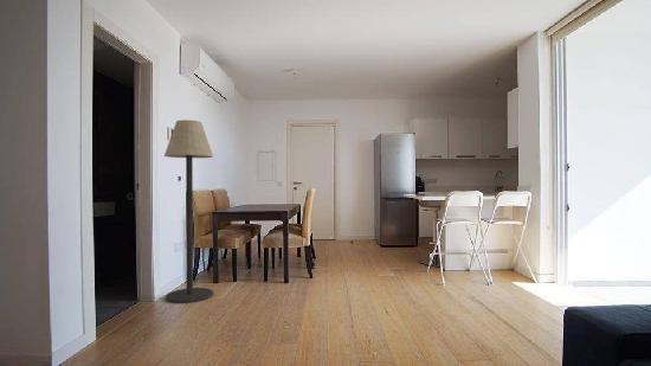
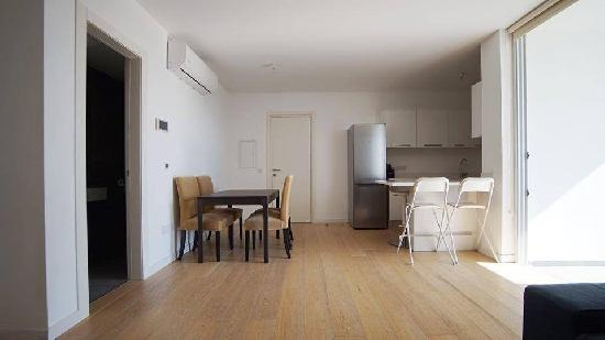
- floor lamp [163,118,214,304]
